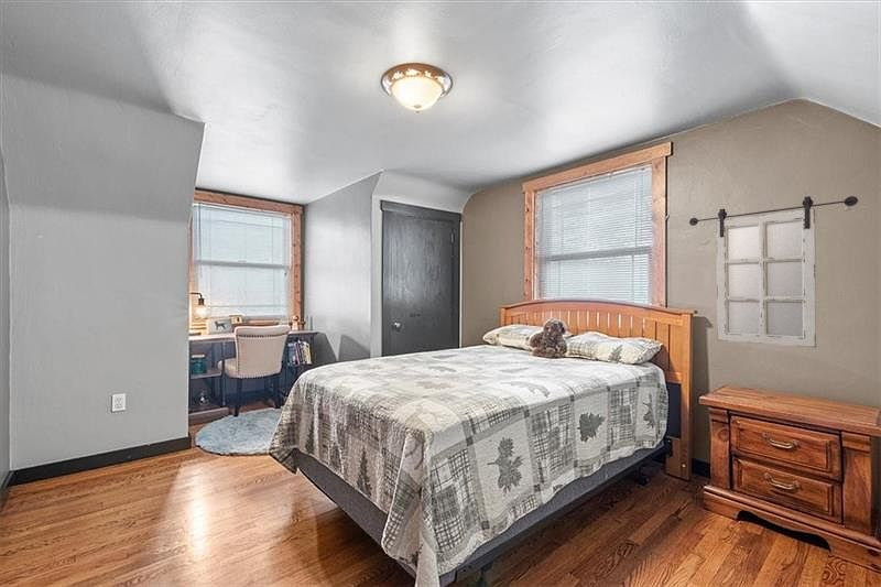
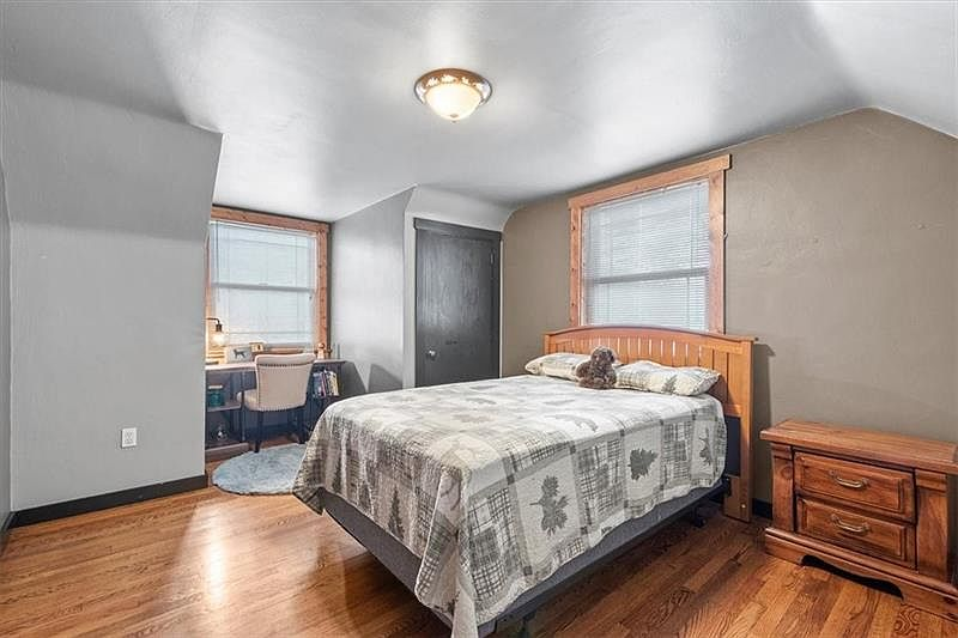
- home mirror [688,195,859,348]
